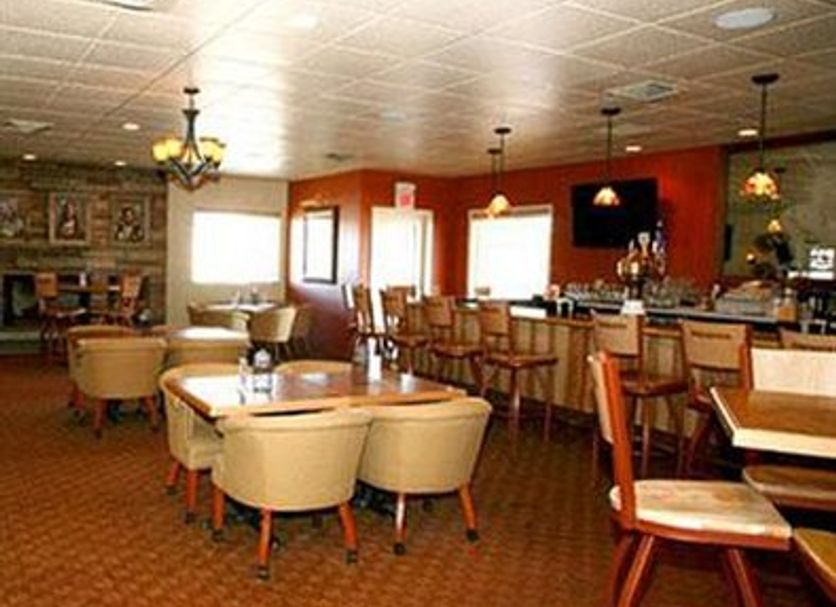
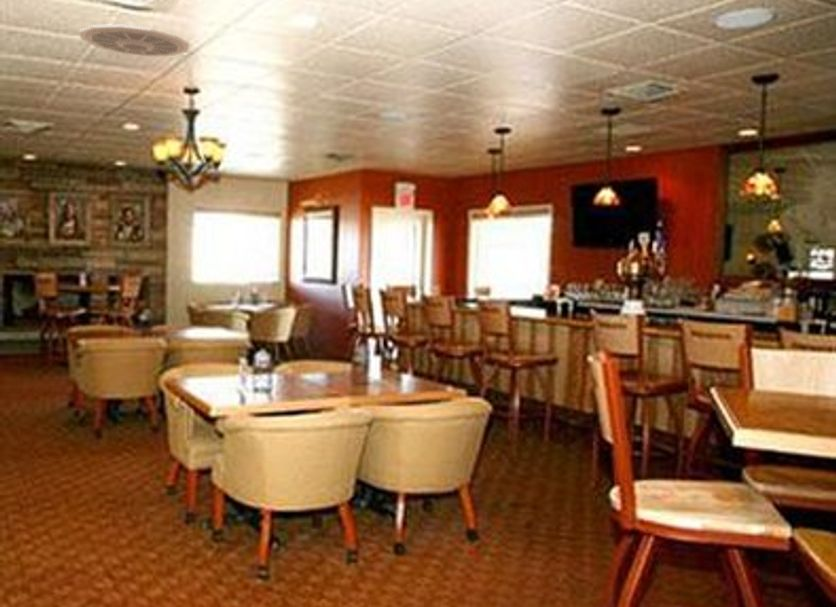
+ ceiling vent [78,23,190,57]
